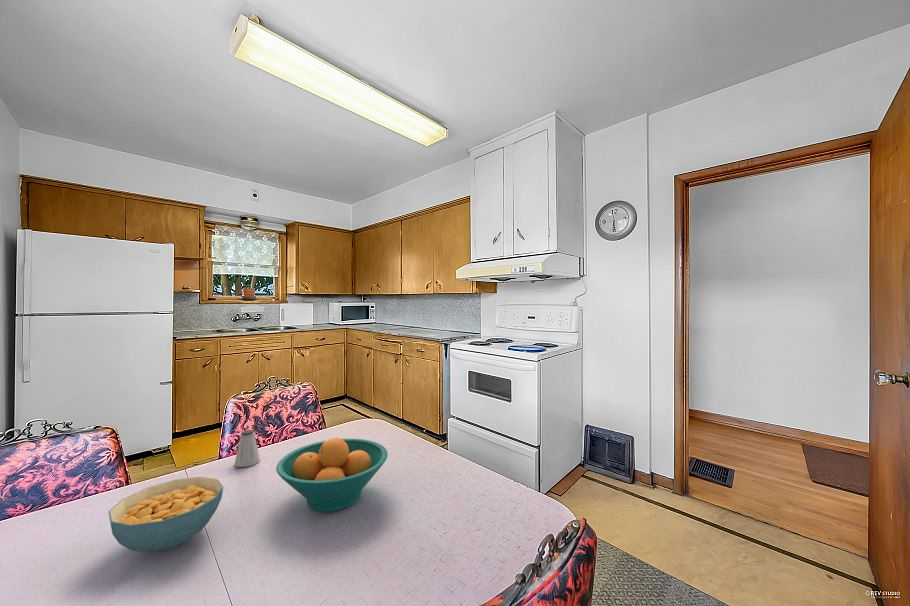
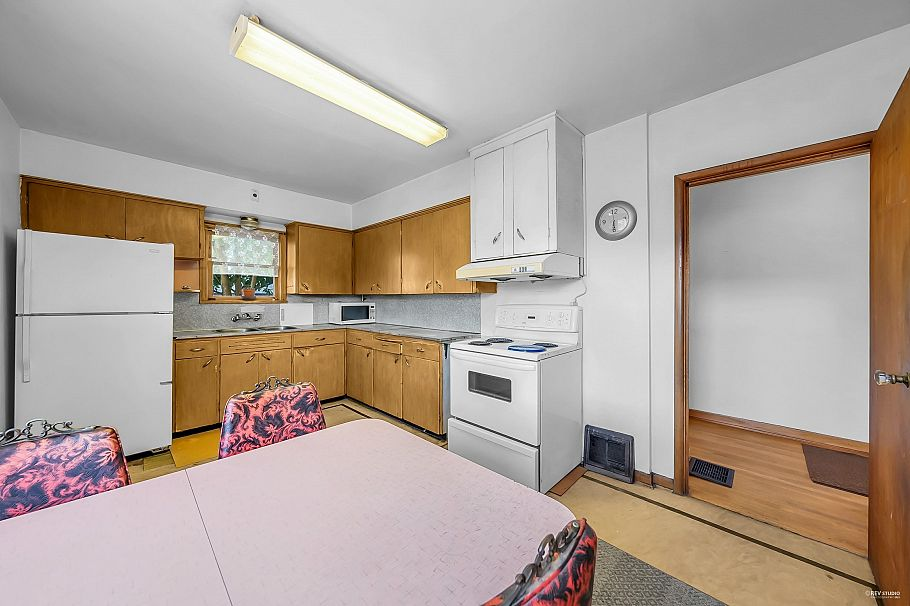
- fruit bowl [275,437,389,513]
- saltshaker [234,429,261,468]
- cereal bowl [107,476,224,553]
